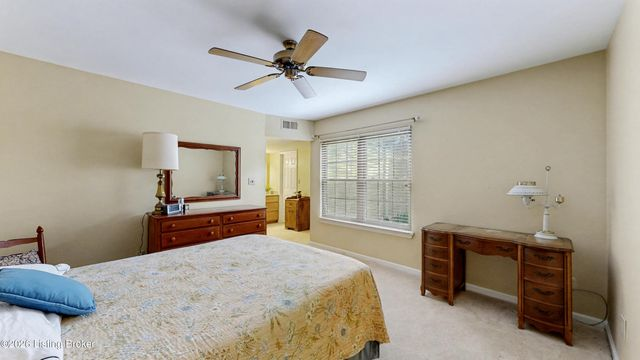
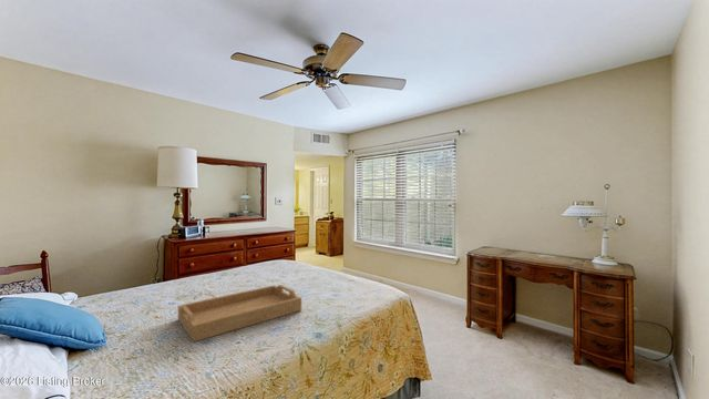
+ serving tray [177,284,302,342]
